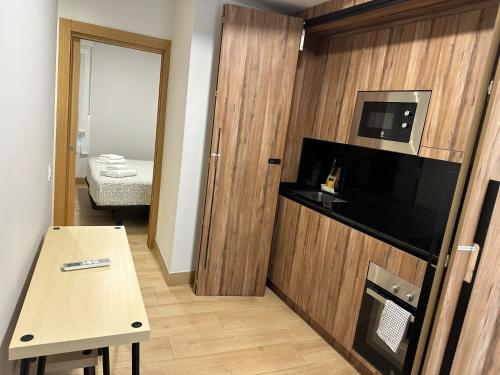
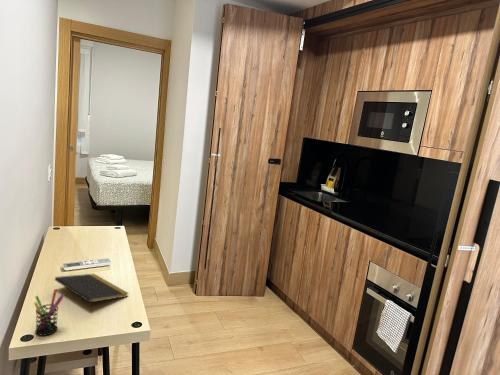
+ notepad [54,273,129,313]
+ pen holder [33,288,65,337]
